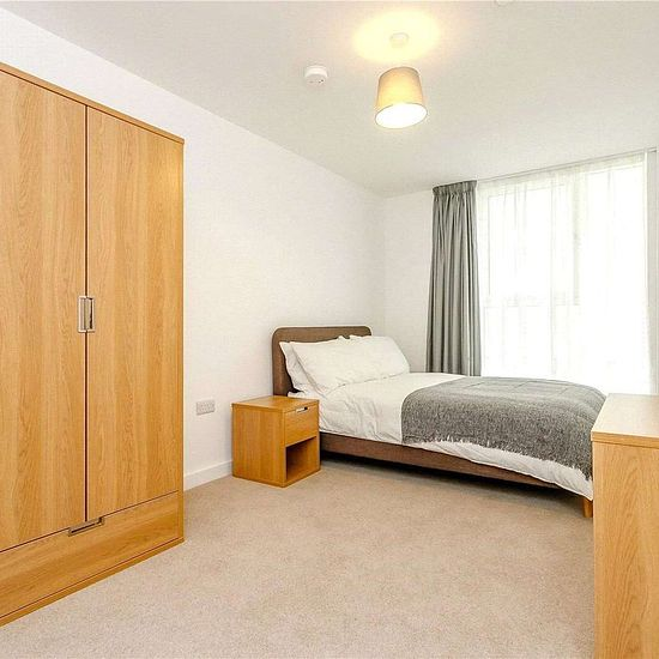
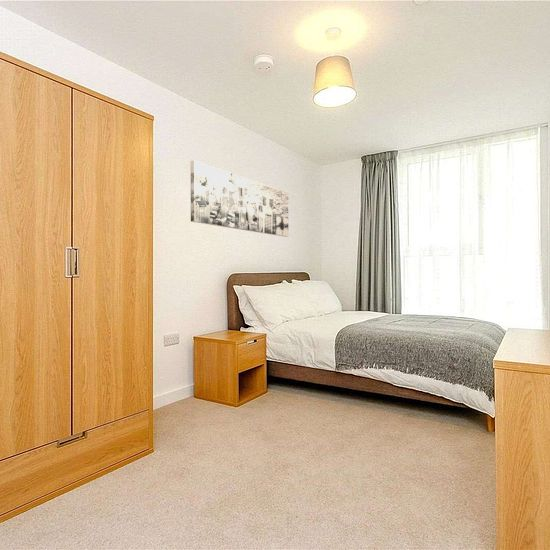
+ wall art [190,159,289,238]
